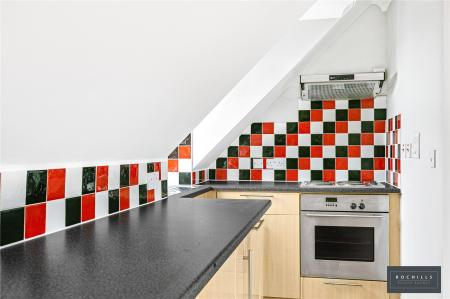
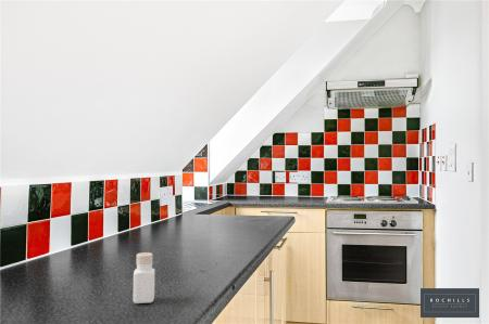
+ pepper shaker [133,251,155,304]
